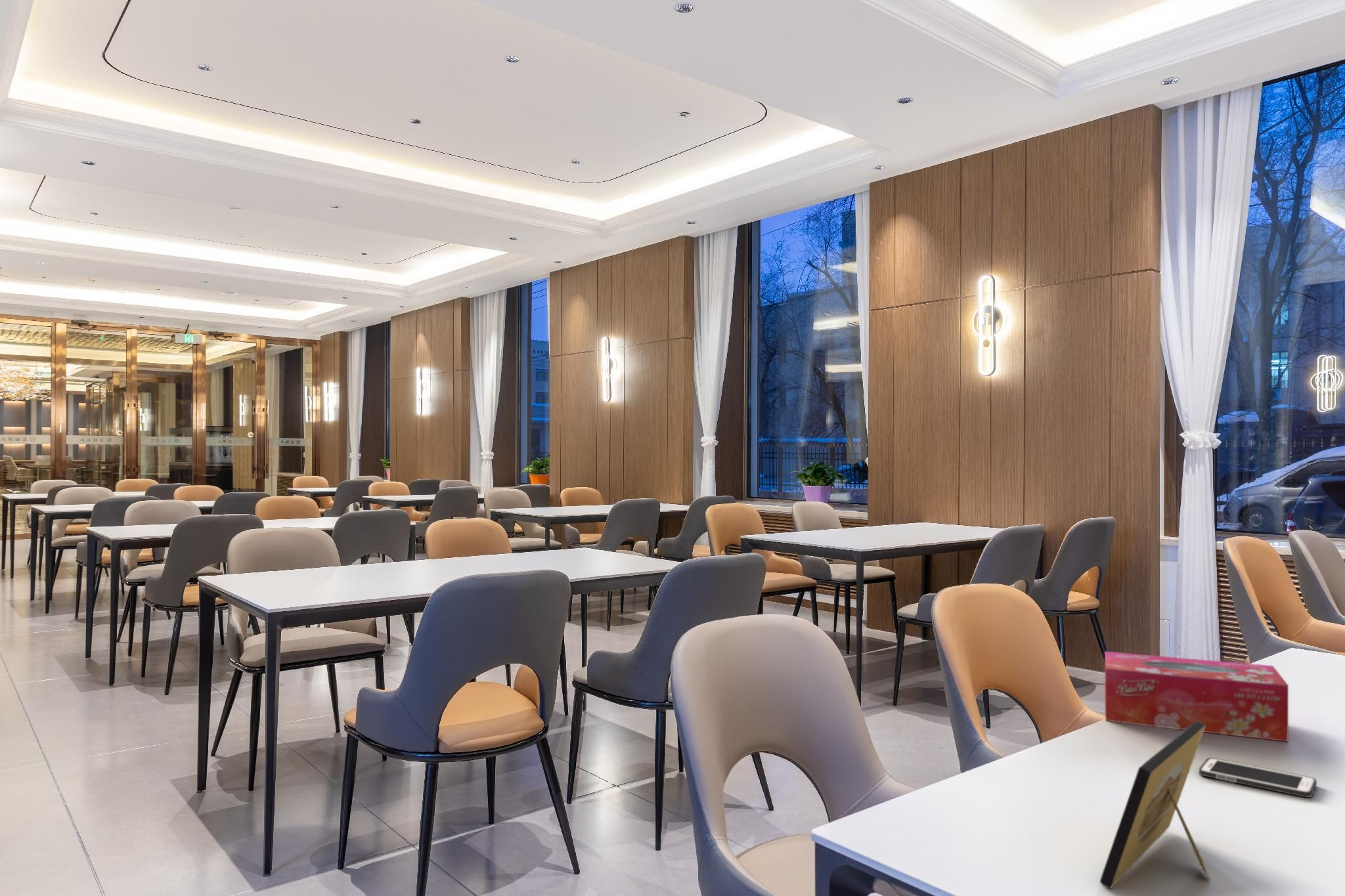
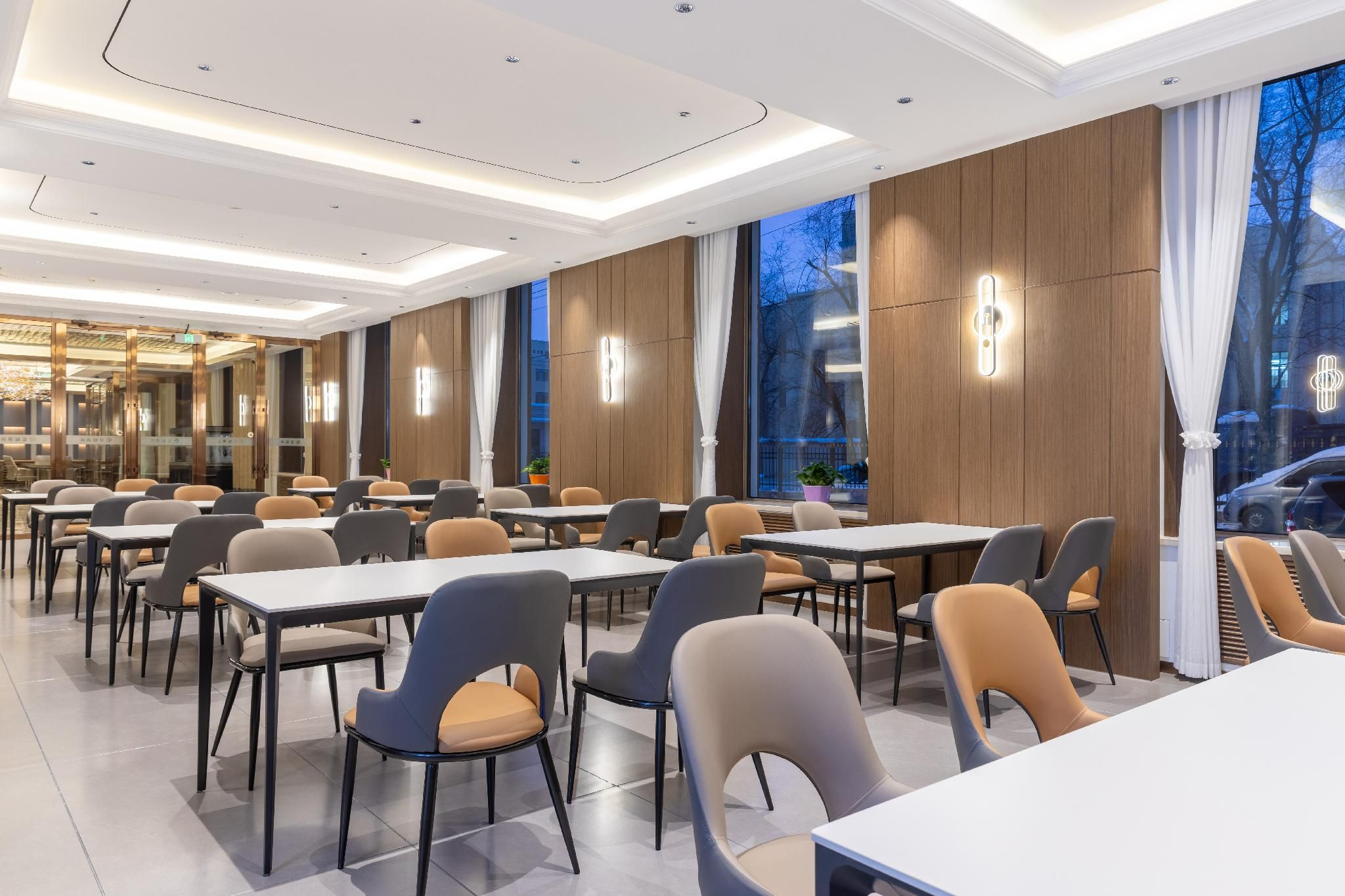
- picture frame [1099,721,1211,890]
- tissue box [1104,651,1289,742]
- cell phone [1198,757,1317,798]
